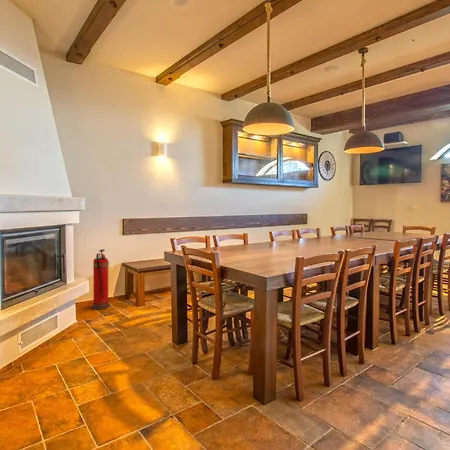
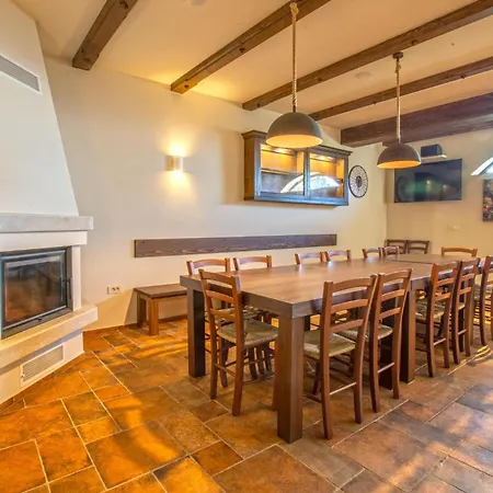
- fire extinguisher [90,248,112,310]
